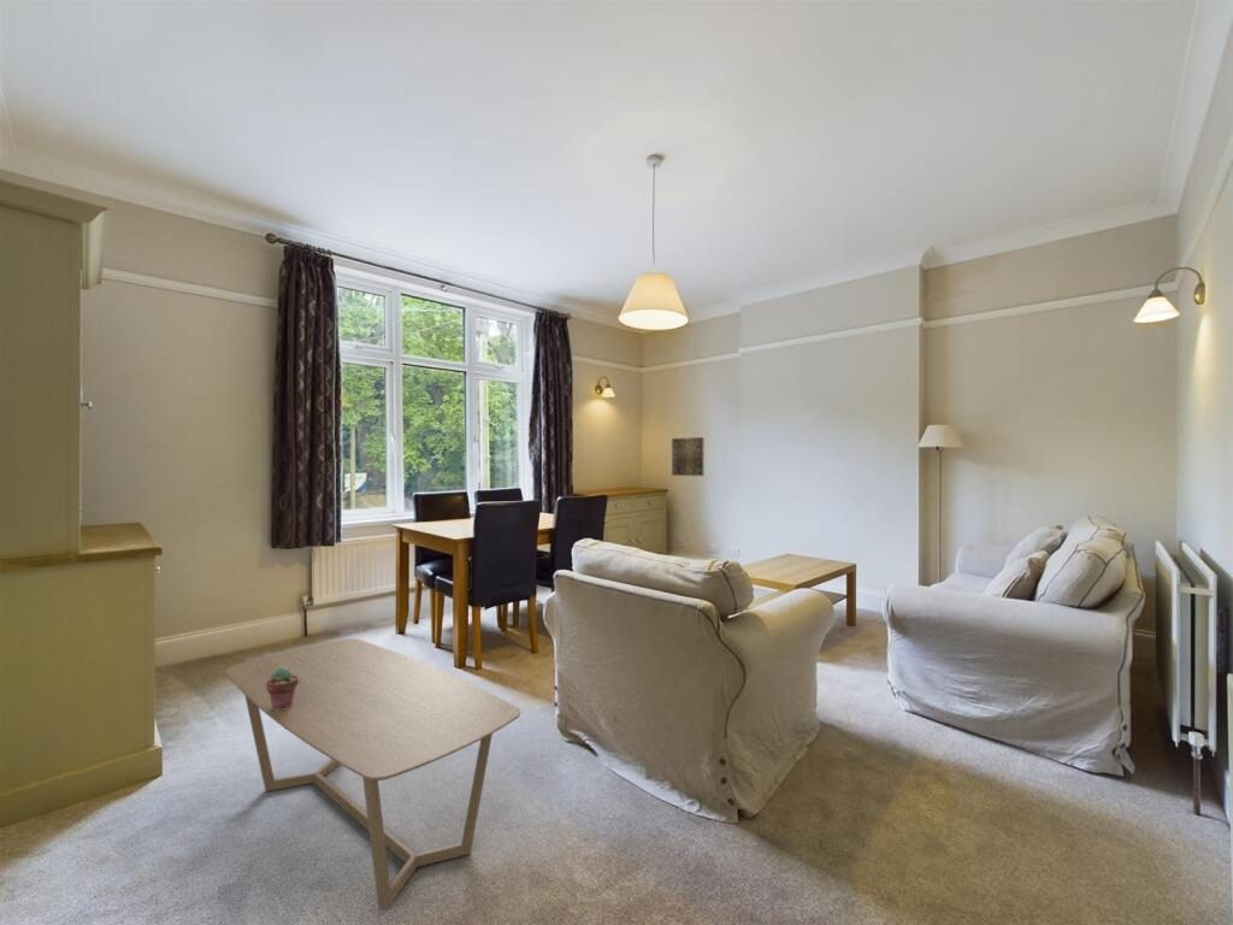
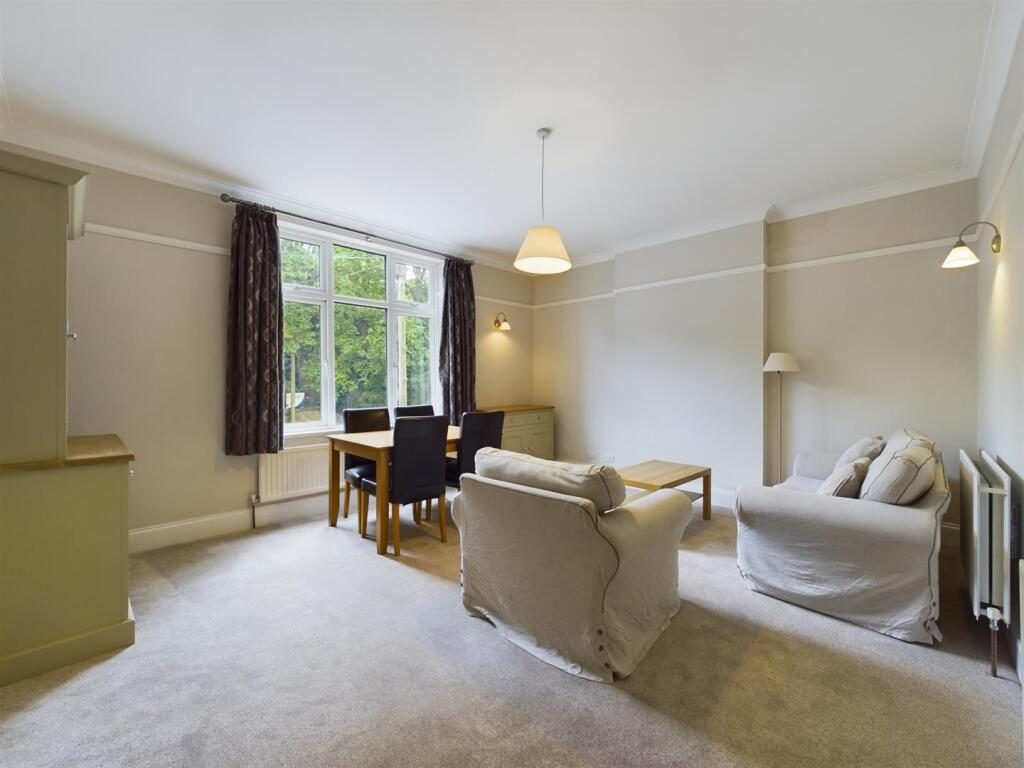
- wall art [671,436,704,477]
- coffee table [224,637,521,911]
- potted succulent [266,667,300,711]
